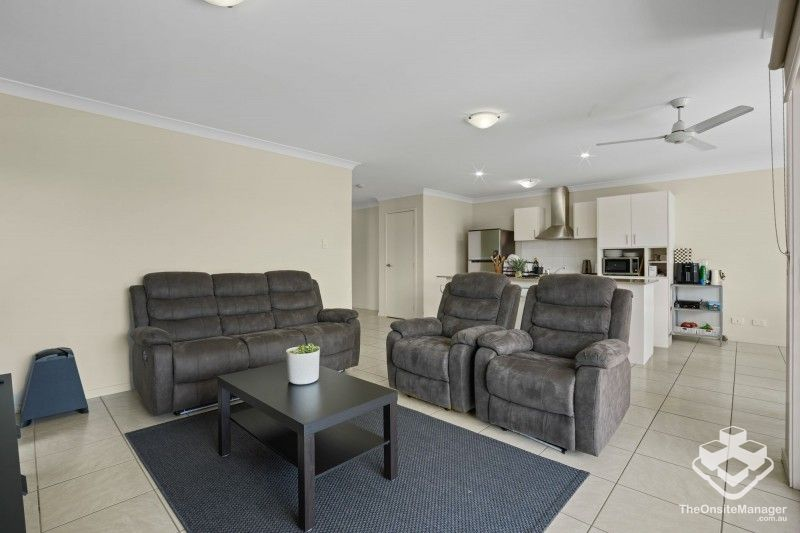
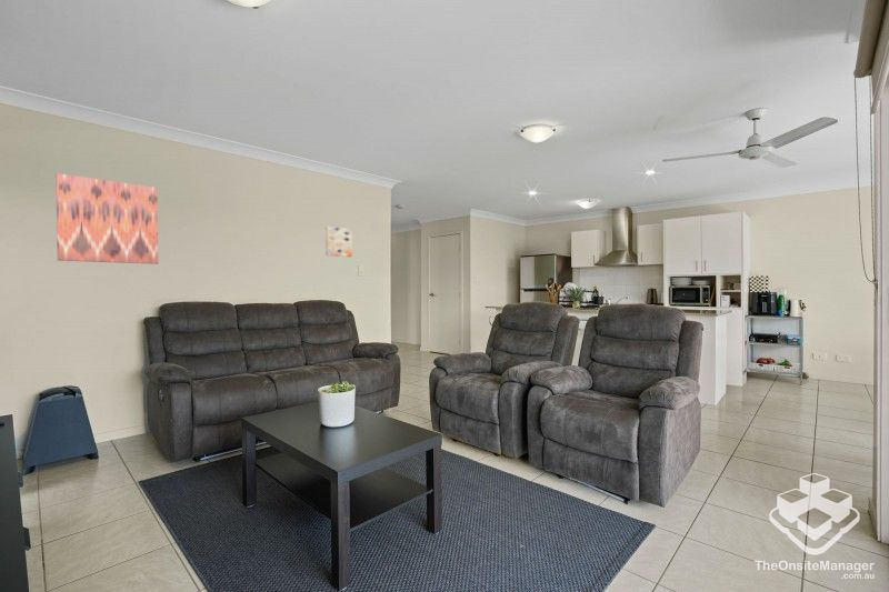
+ wall art [54,172,159,265]
+ wall art [324,225,353,258]
